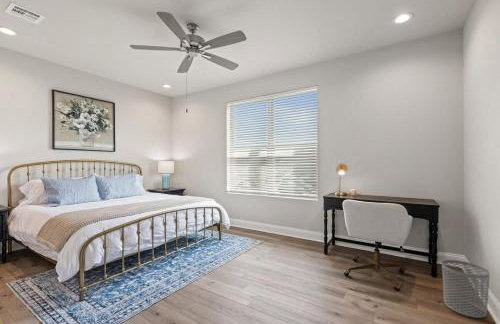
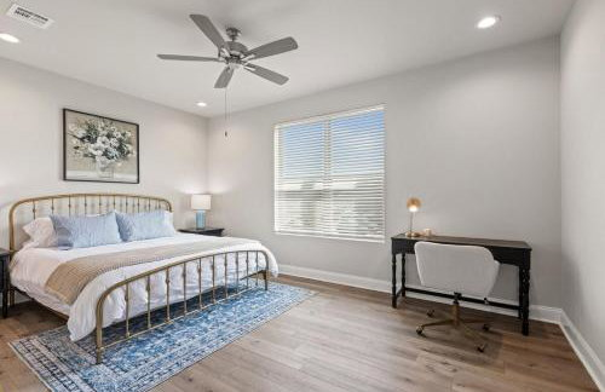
- waste bin [441,259,490,319]
